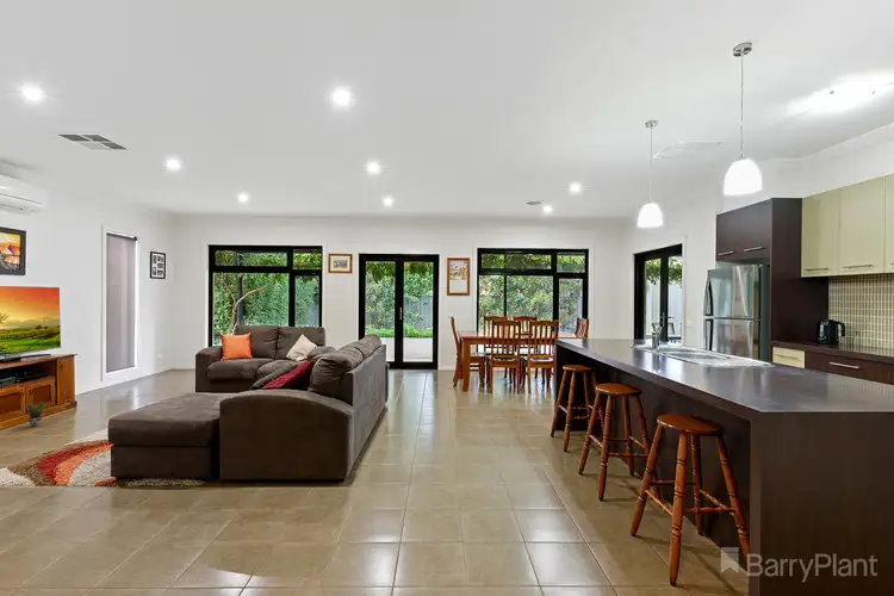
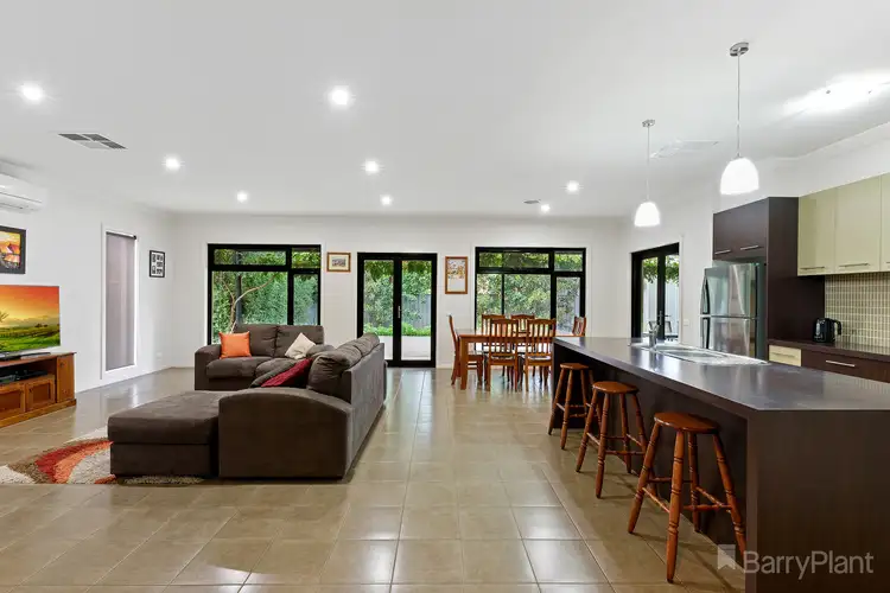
- potted plant [14,401,56,428]
